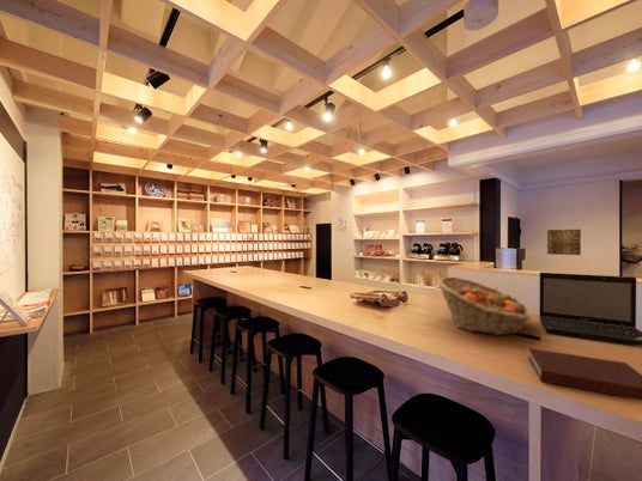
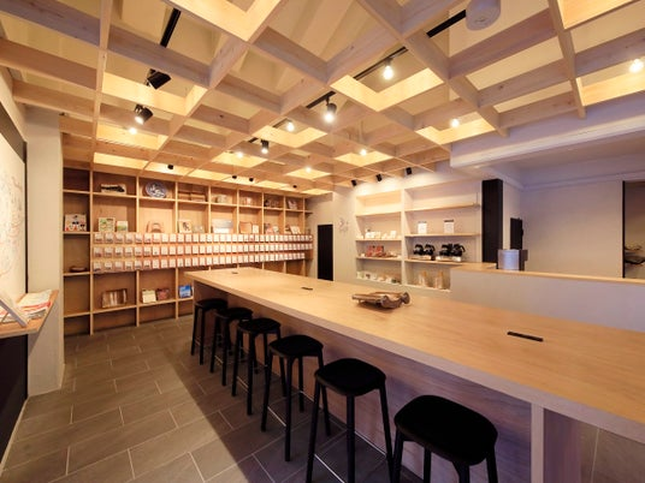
- laptop [538,272,642,347]
- notebook [527,347,642,401]
- fruit basket [436,275,532,336]
- wall art [546,229,582,256]
